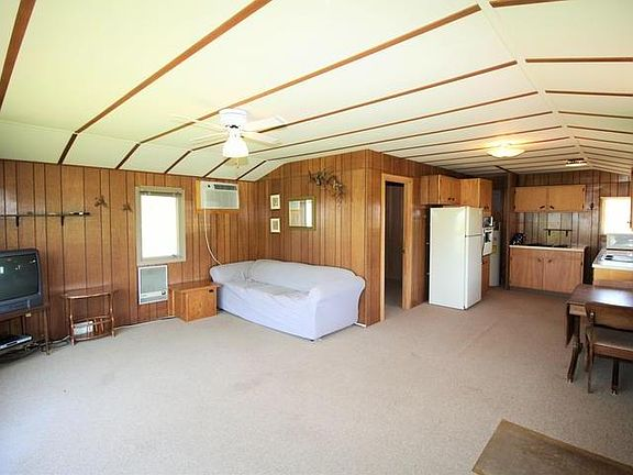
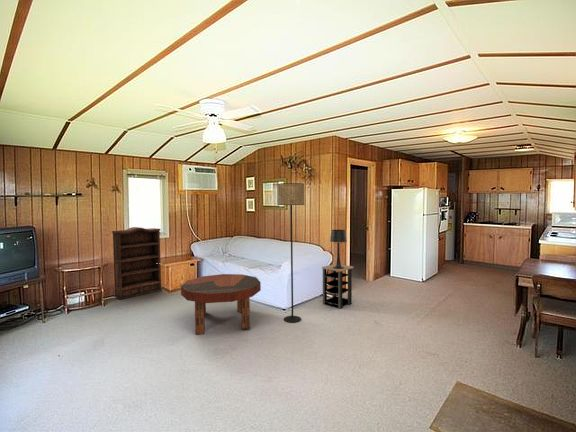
+ table lamp [329,229,348,269]
+ side table [321,263,355,309]
+ bookshelf [111,226,163,301]
+ floor lamp [277,182,306,324]
+ coffee table [180,273,262,335]
